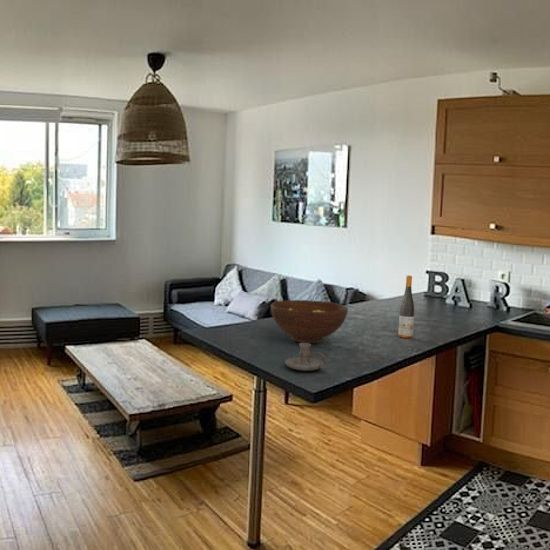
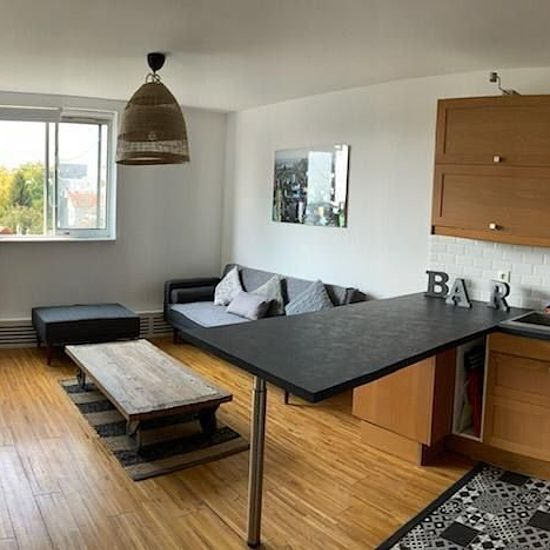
- candle holder [284,342,329,372]
- wine bottle [398,274,415,339]
- fruit bowl [270,299,349,344]
